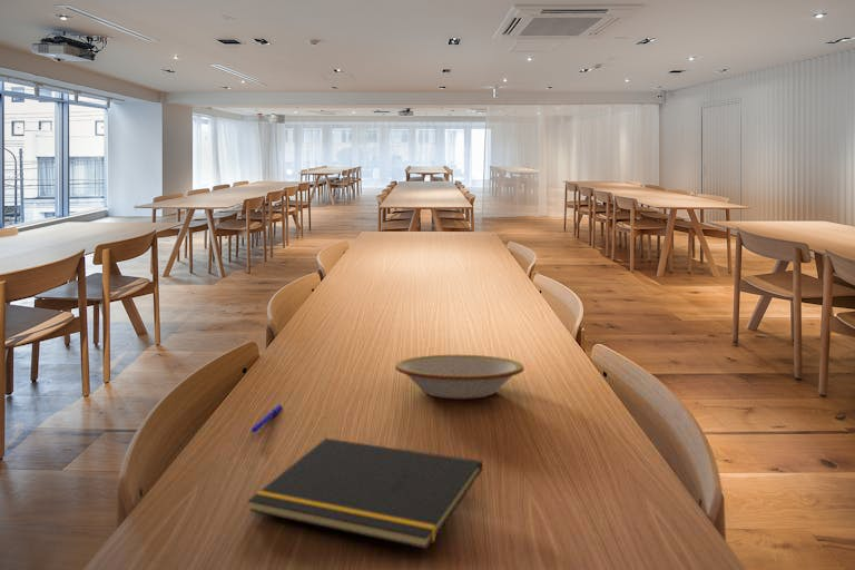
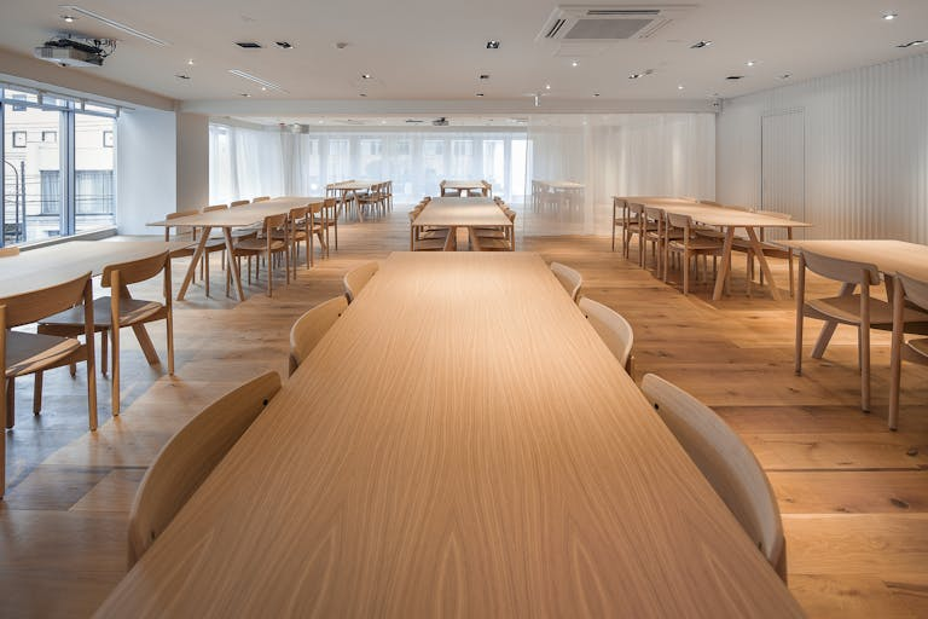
- pen [250,404,283,433]
- notepad [247,438,483,550]
- bowl [394,354,525,401]
